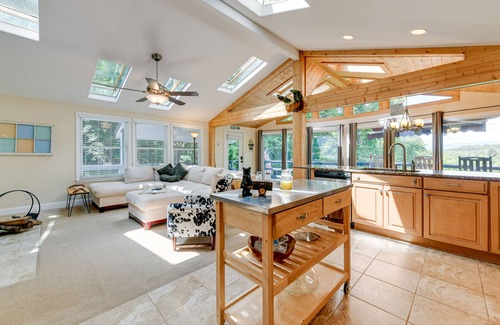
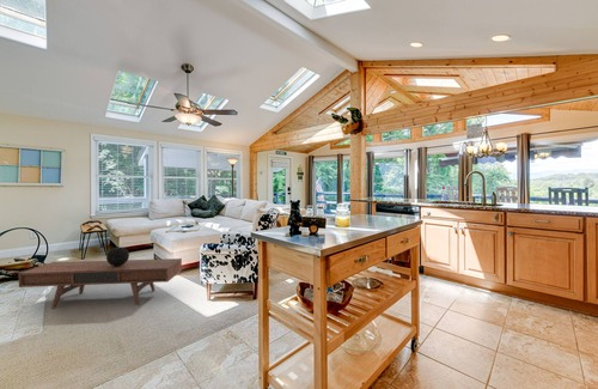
+ coffee table [18,257,183,310]
+ decorative sphere [105,247,130,266]
